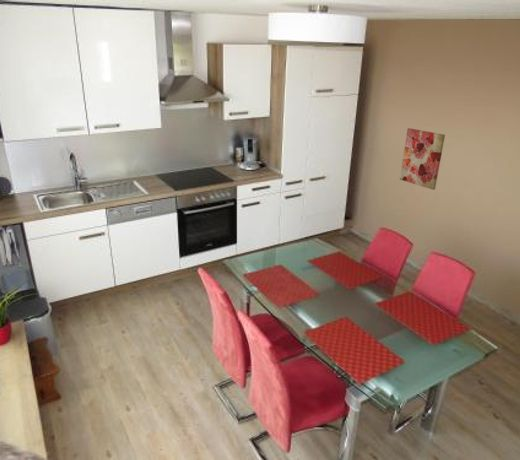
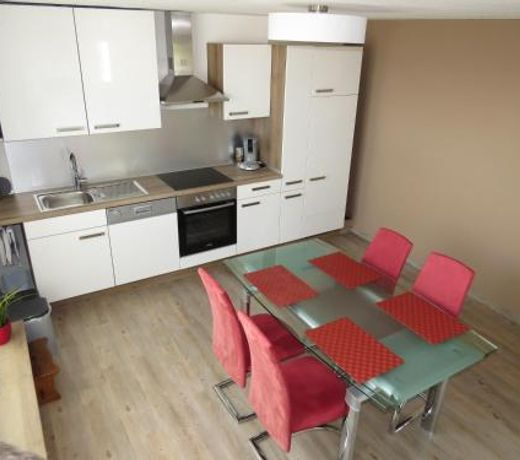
- wall art [399,127,446,191]
